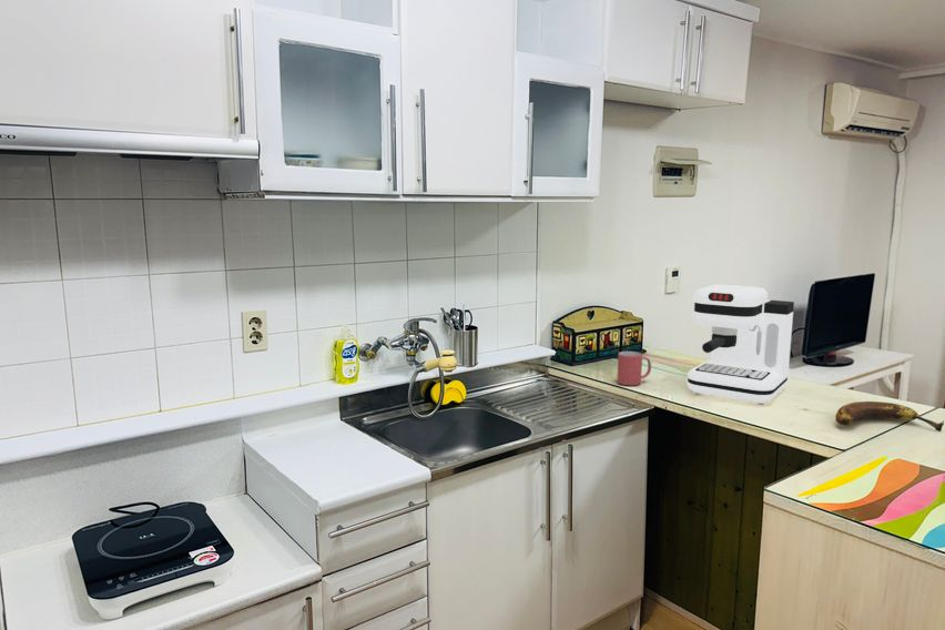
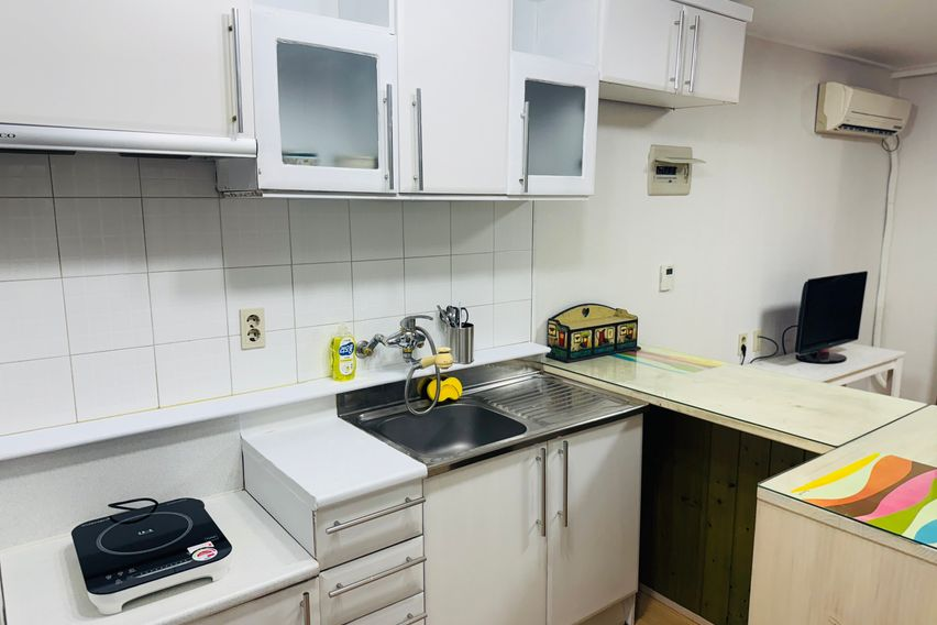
- banana [834,400,945,433]
- coffee maker [685,284,795,405]
- mug [616,350,652,386]
